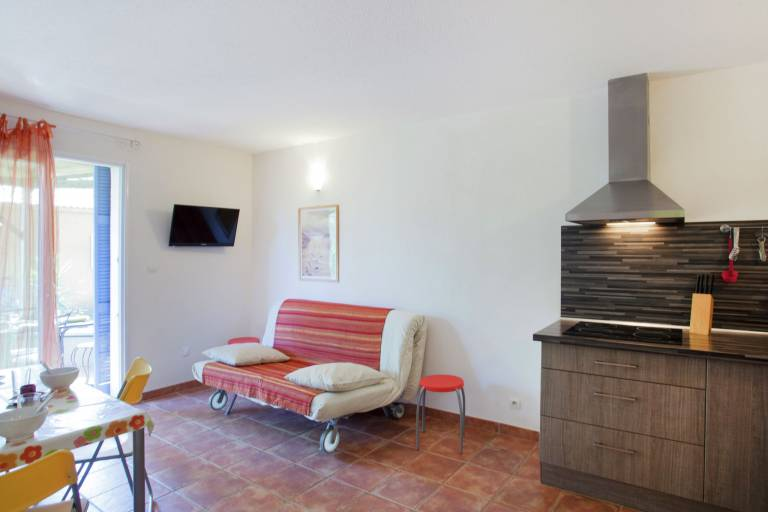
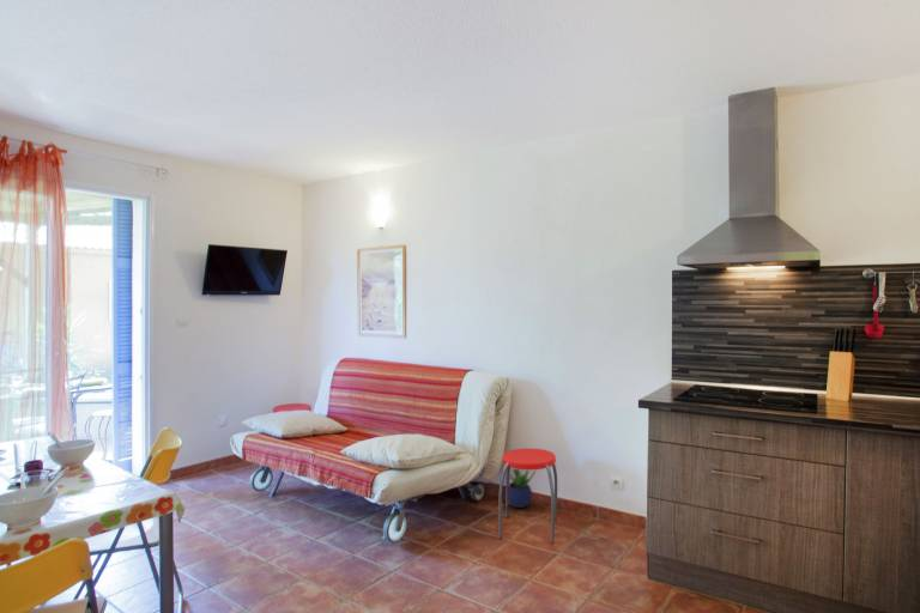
+ potted plant [503,468,537,509]
